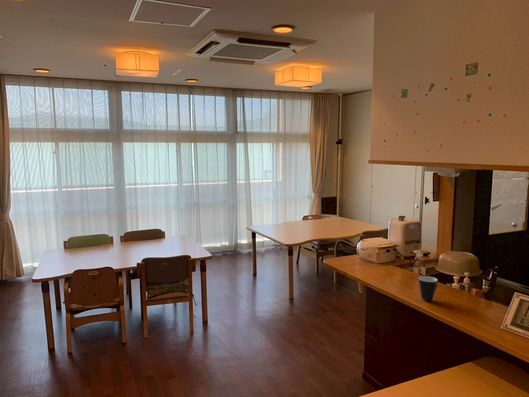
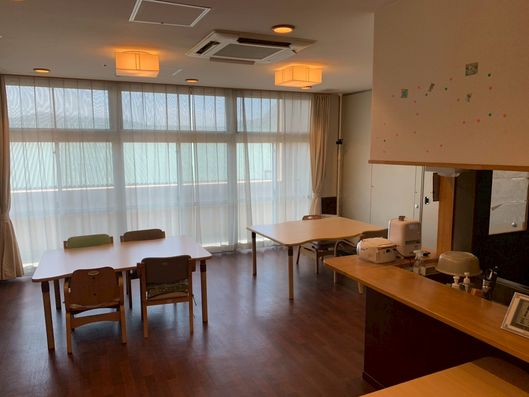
- mug [418,275,439,302]
